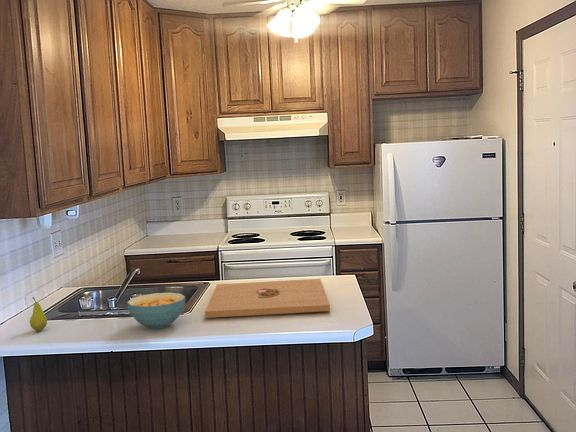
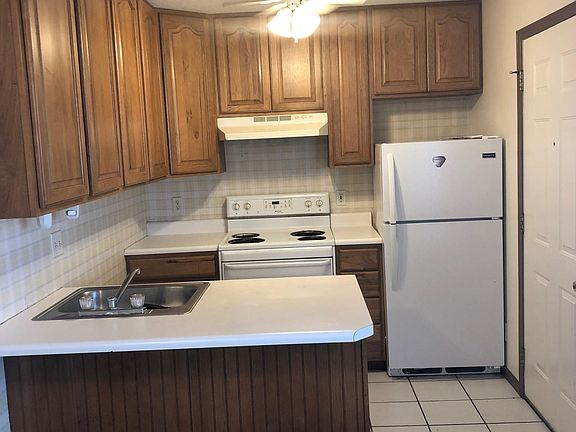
- platter [204,278,331,319]
- cereal bowl [126,292,186,330]
- fruit [29,296,48,332]
